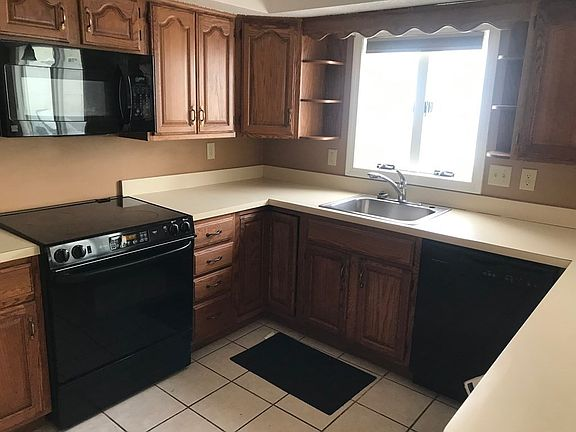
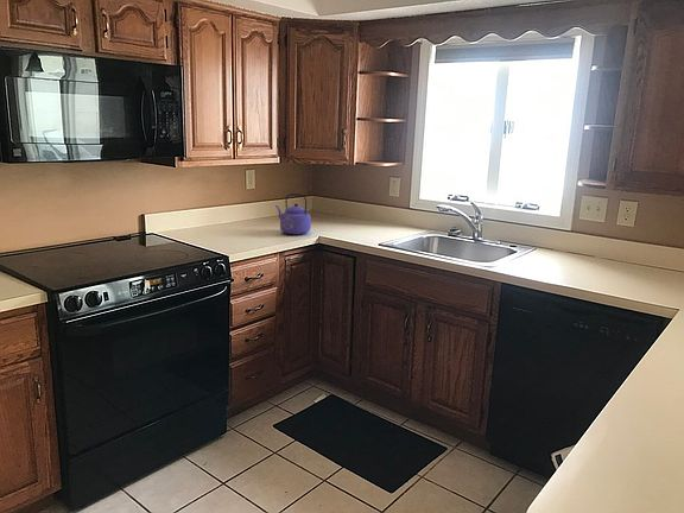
+ kettle [274,192,312,235]
